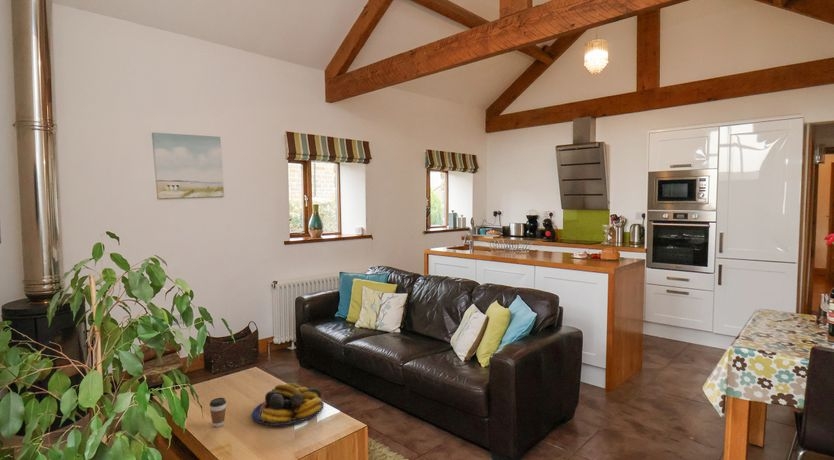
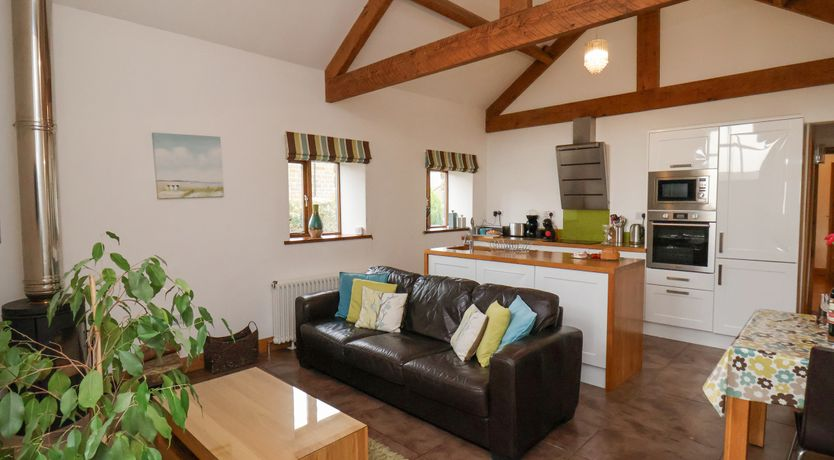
- fruit bowl [251,382,325,427]
- coffee cup [209,397,227,428]
